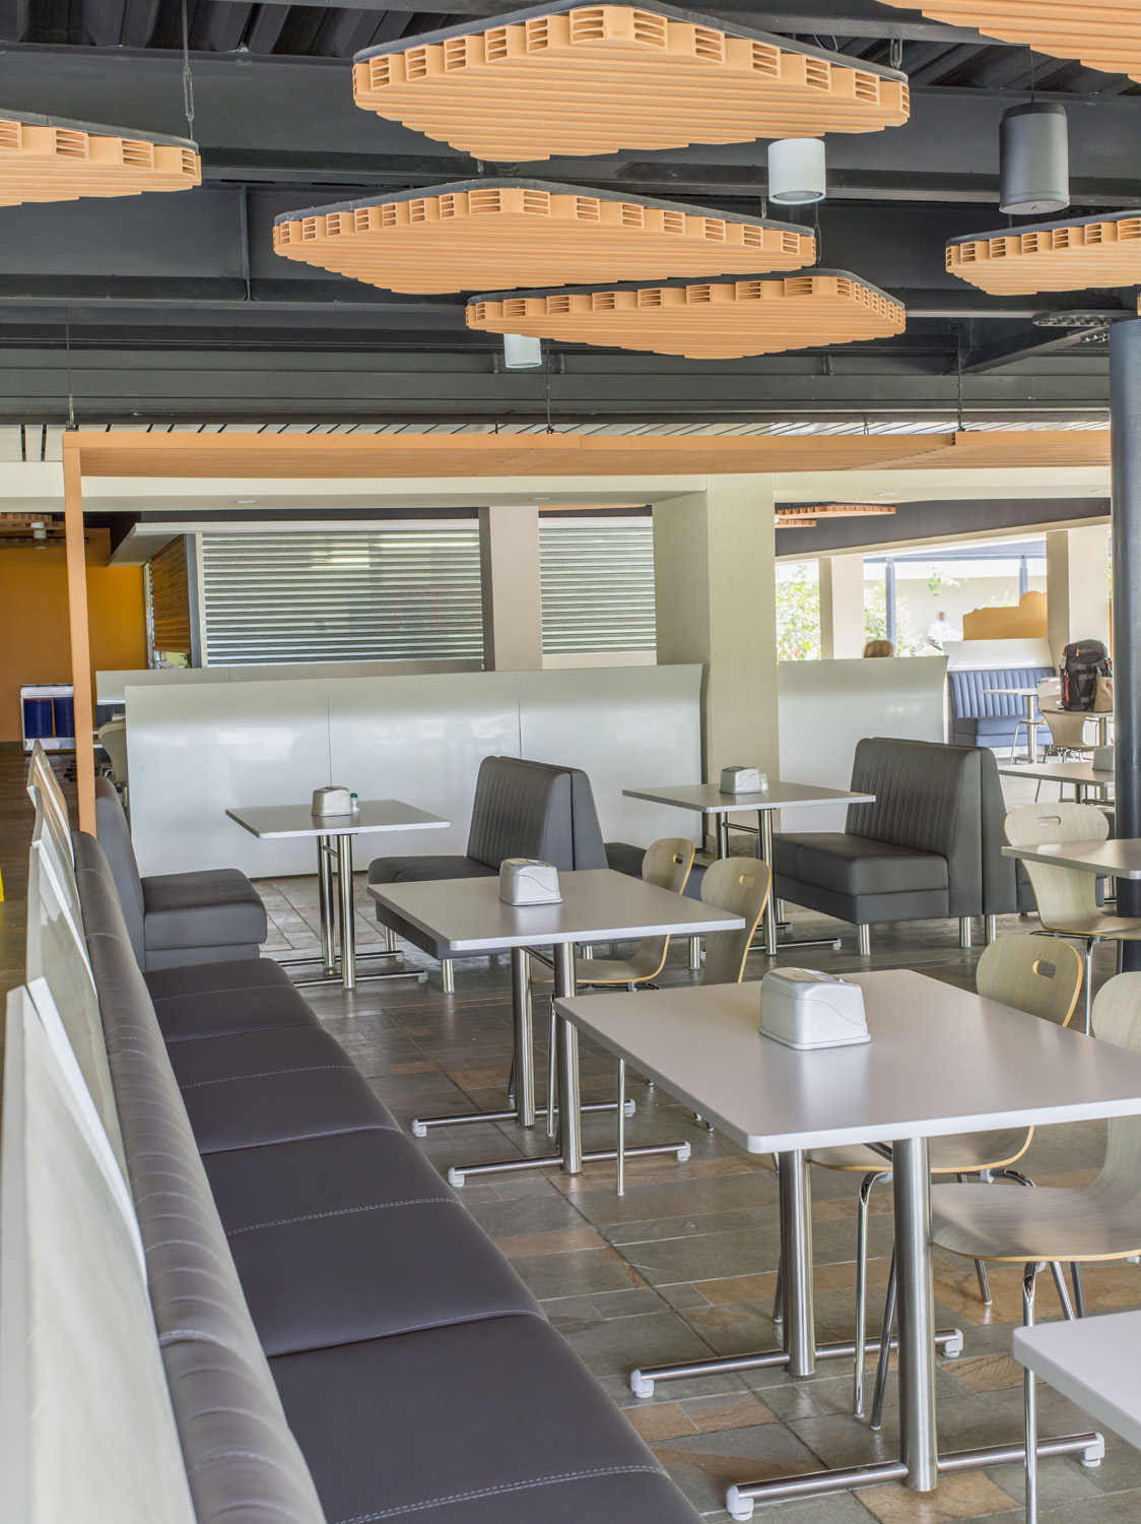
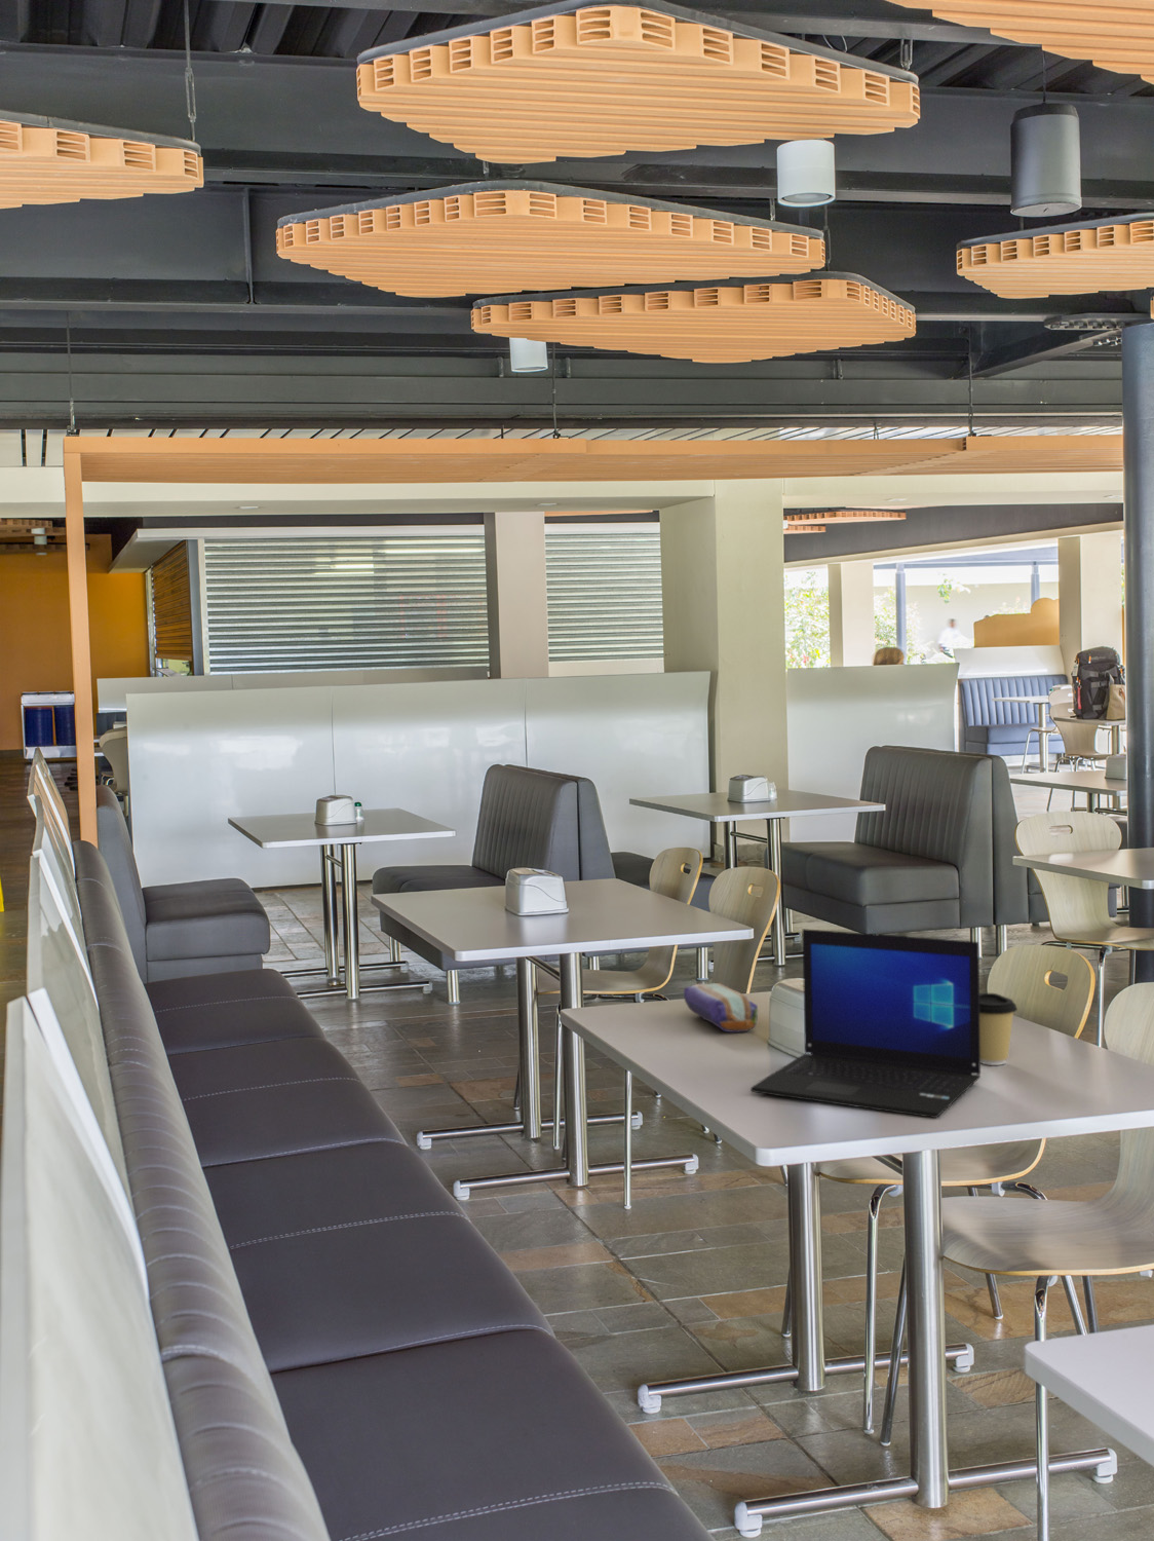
+ pencil case [682,982,759,1033]
+ coffee cup [979,993,1018,1067]
+ laptop [749,928,982,1119]
